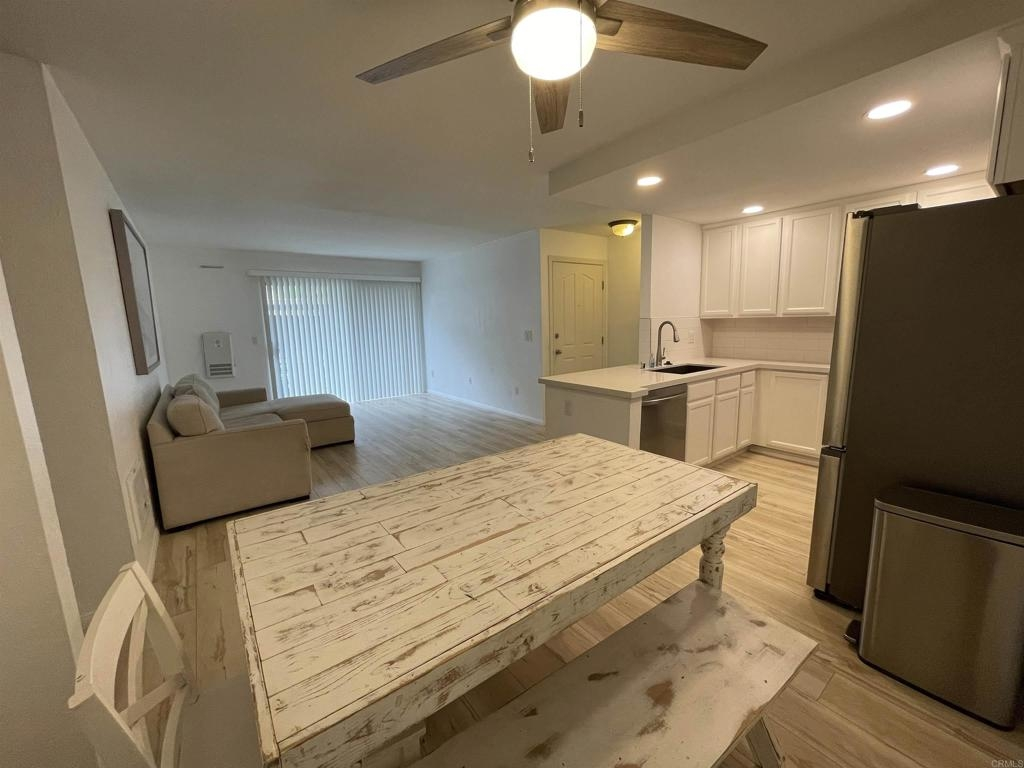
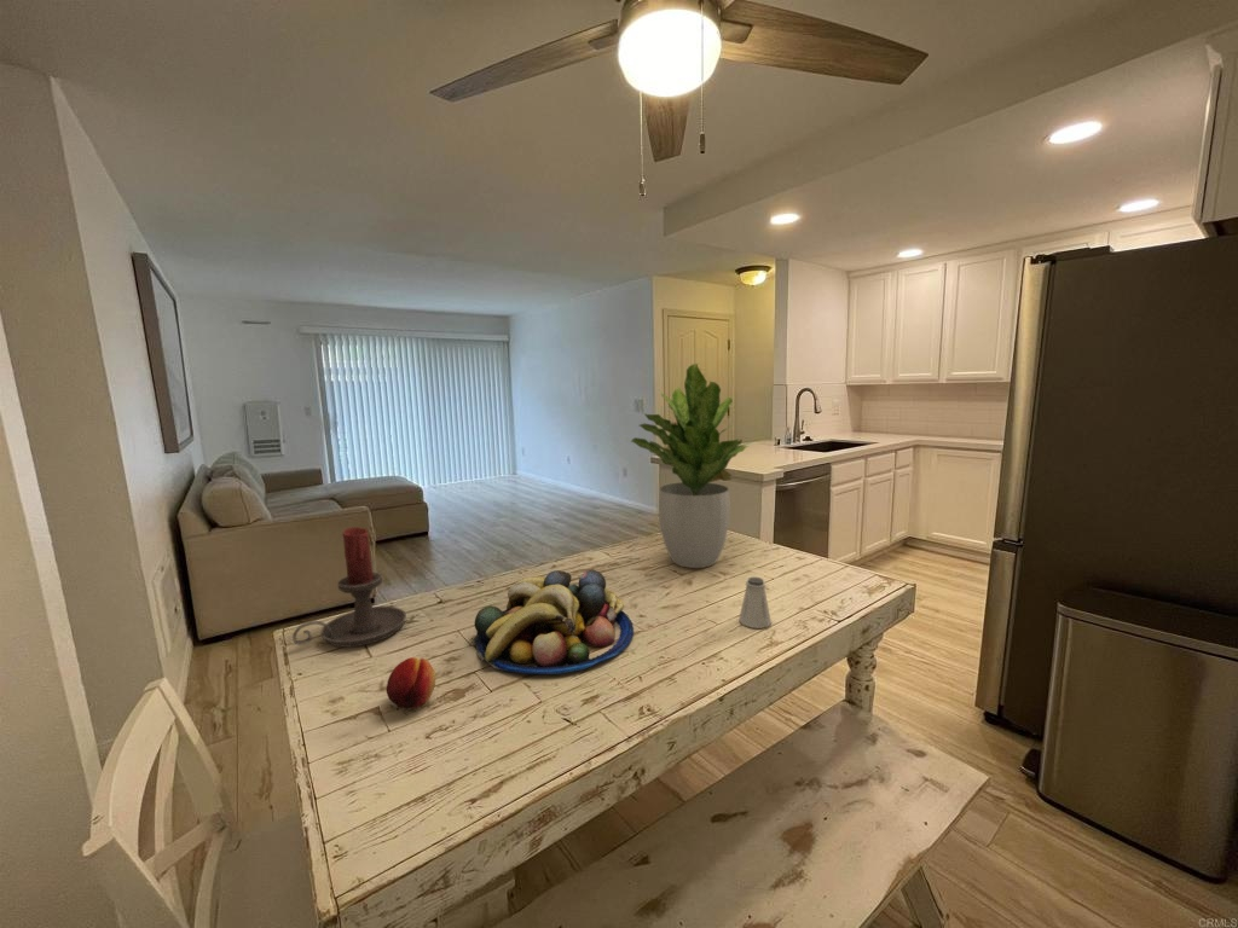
+ fruit [386,656,438,709]
+ saltshaker [737,576,773,630]
+ fruit bowl [473,569,635,675]
+ candle holder [291,526,407,649]
+ potted plant [630,362,753,569]
